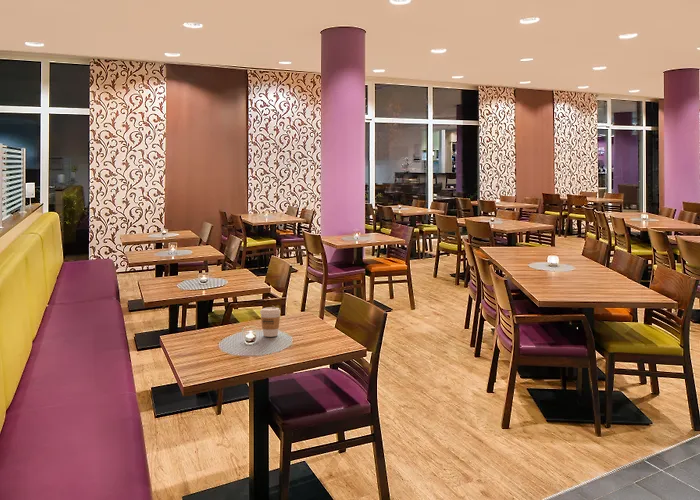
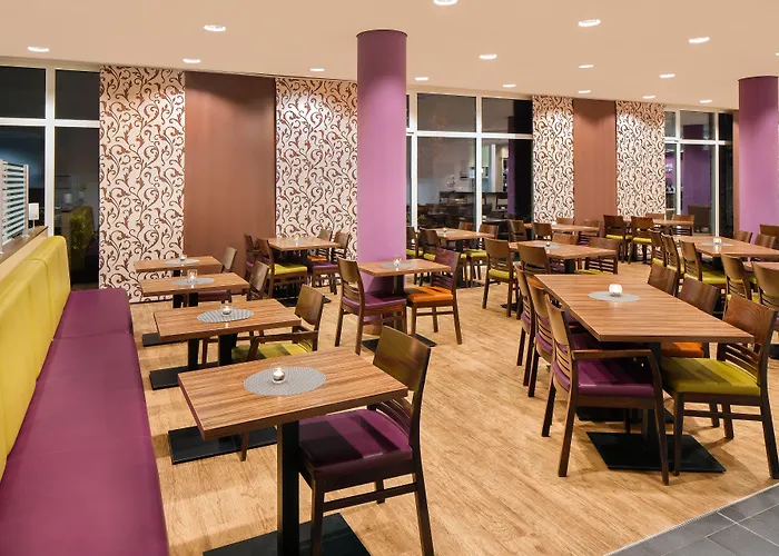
- coffee cup [259,306,281,338]
